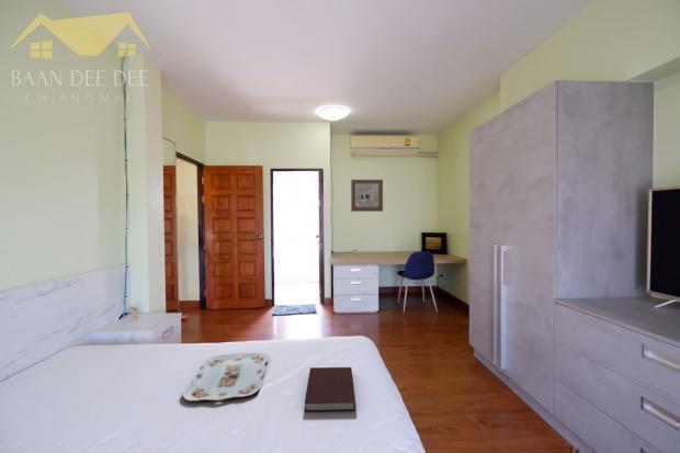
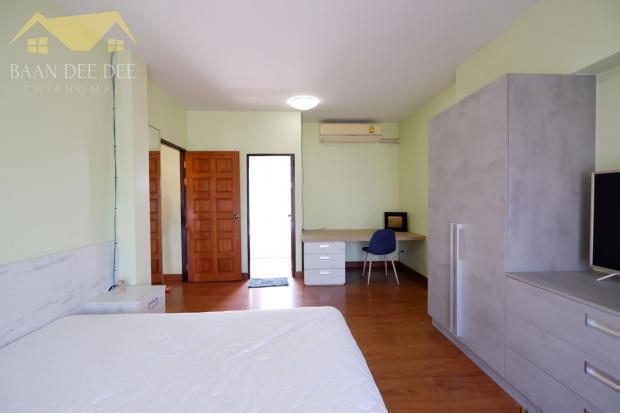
- wall art [350,179,384,213]
- notebook [304,366,356,412]
- serving tray [182,351,270,401]
